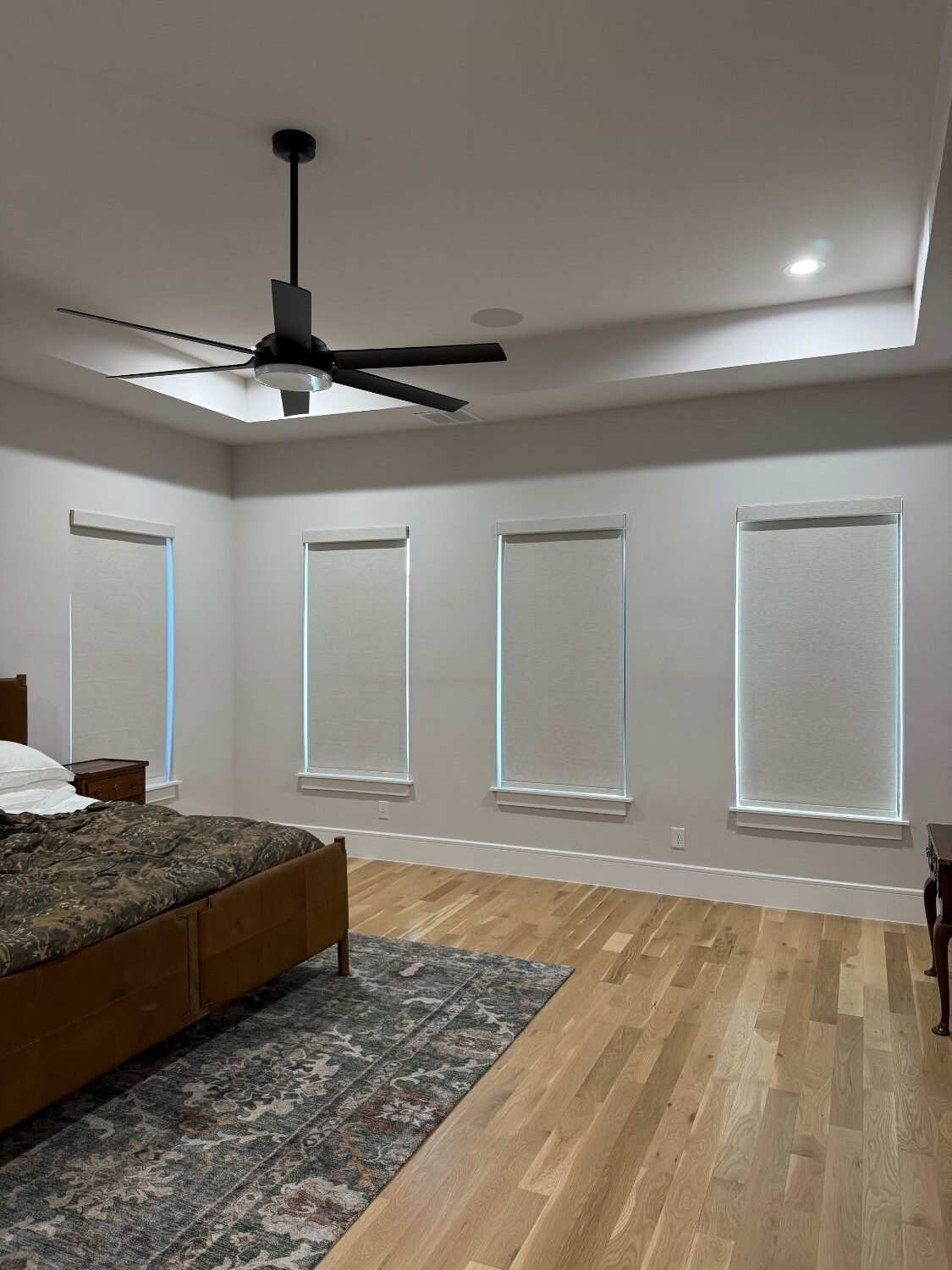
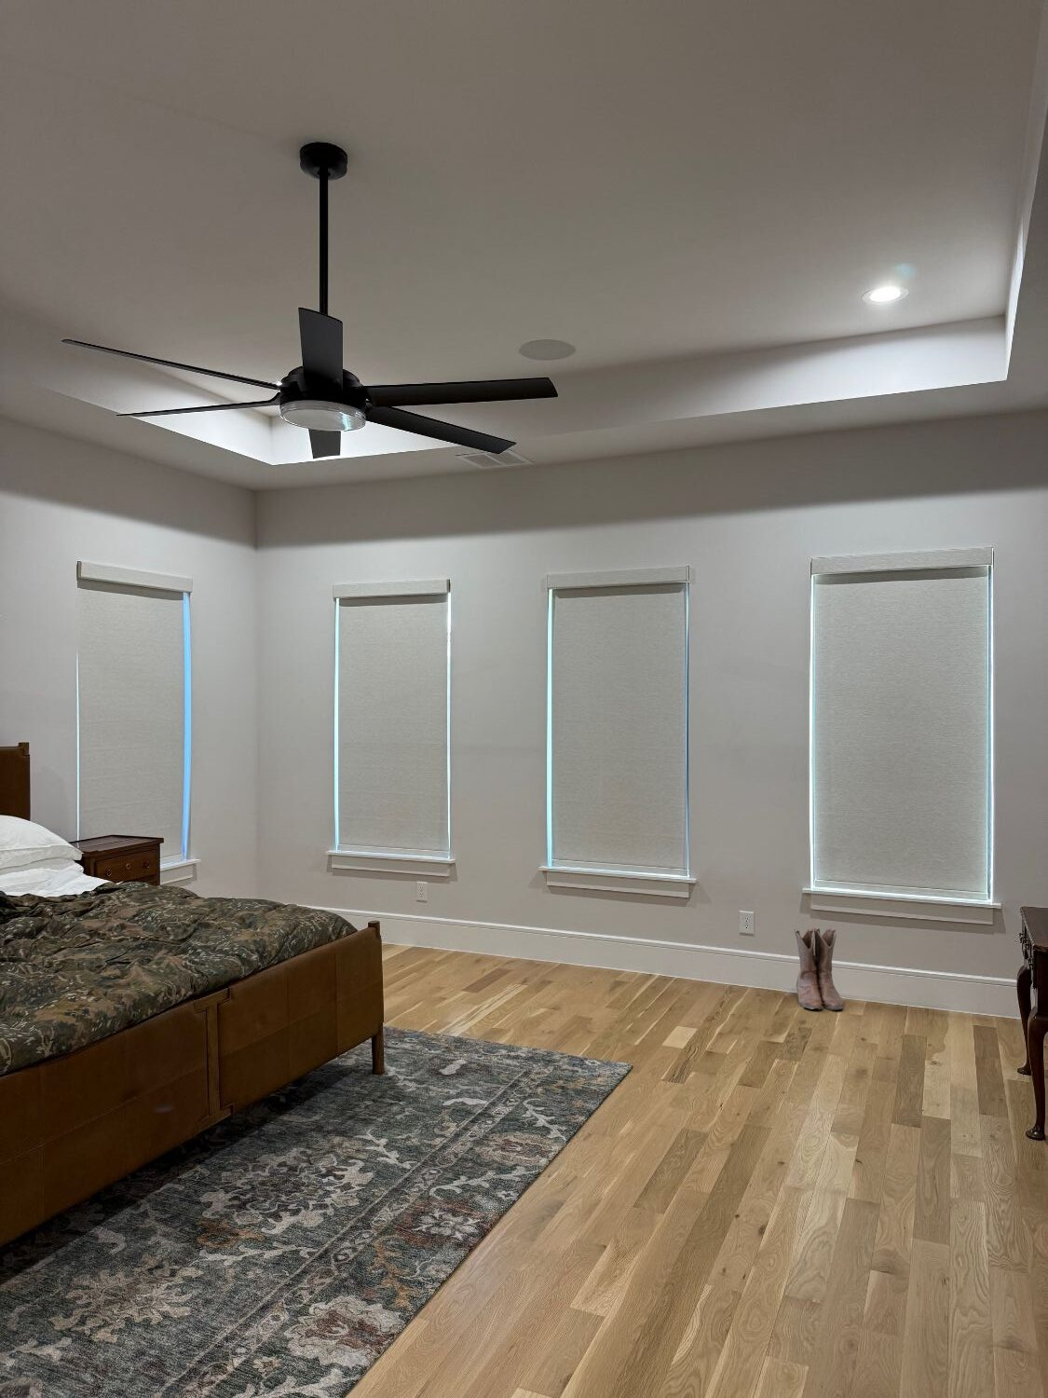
+ boots [794,927,845,1012]
